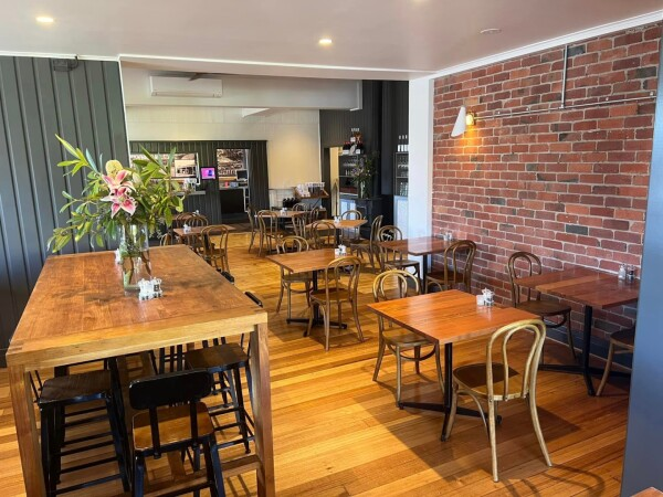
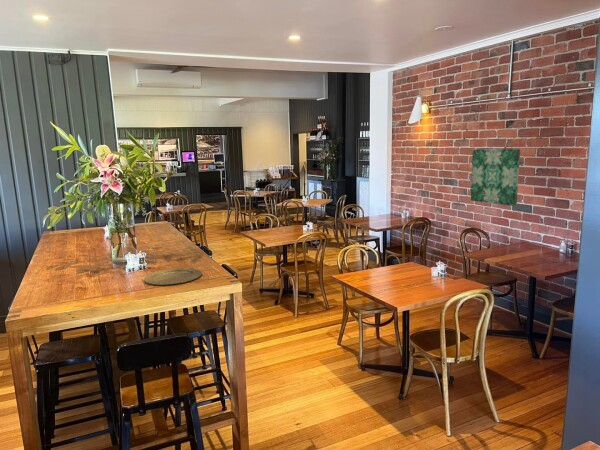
+ wall art [470,148,521,207]
+ plate [143,267,203,286]
